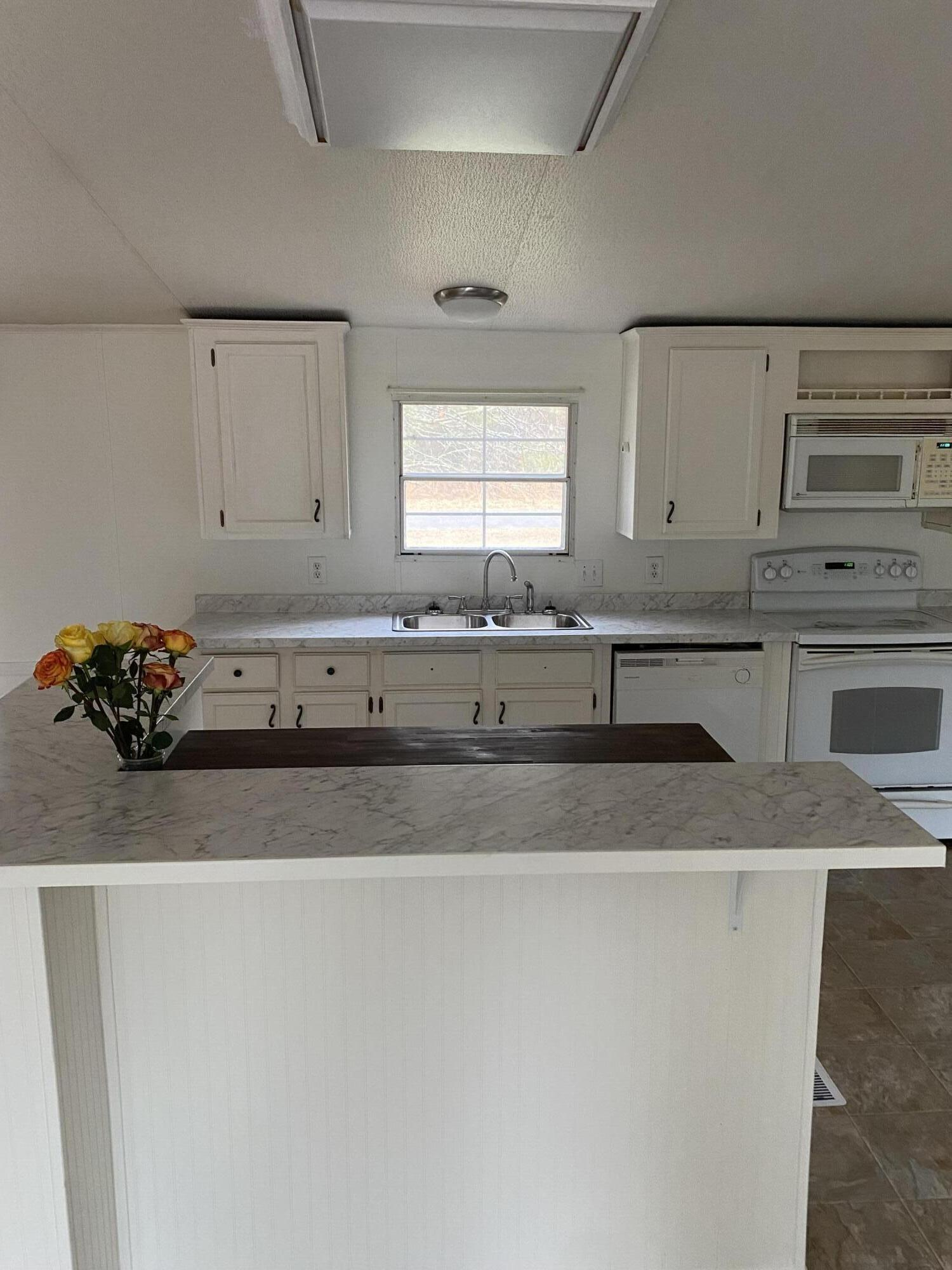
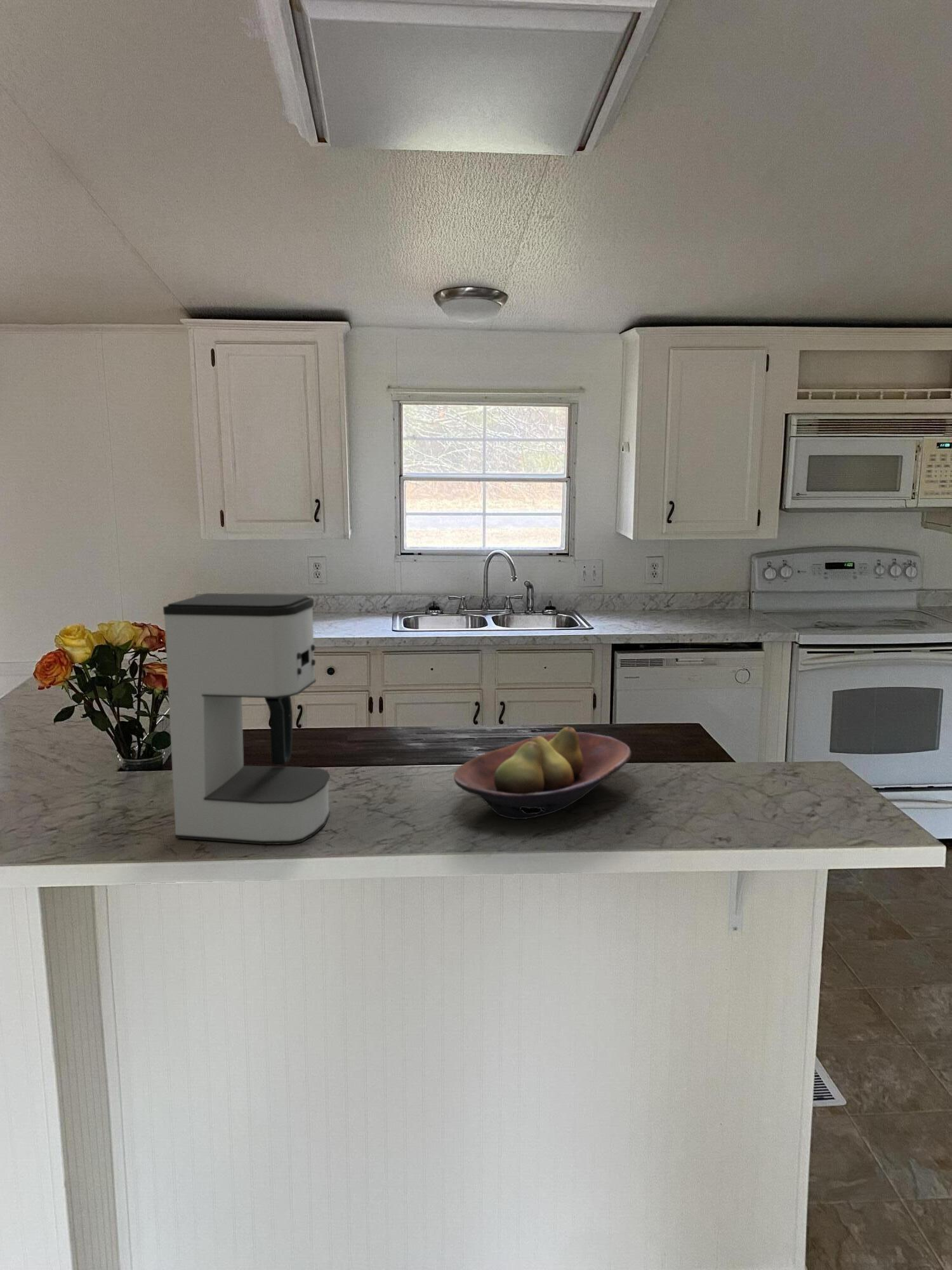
+ fruit bowl [453,726,632,820]
+ coffee maker [162,592,331,845]
